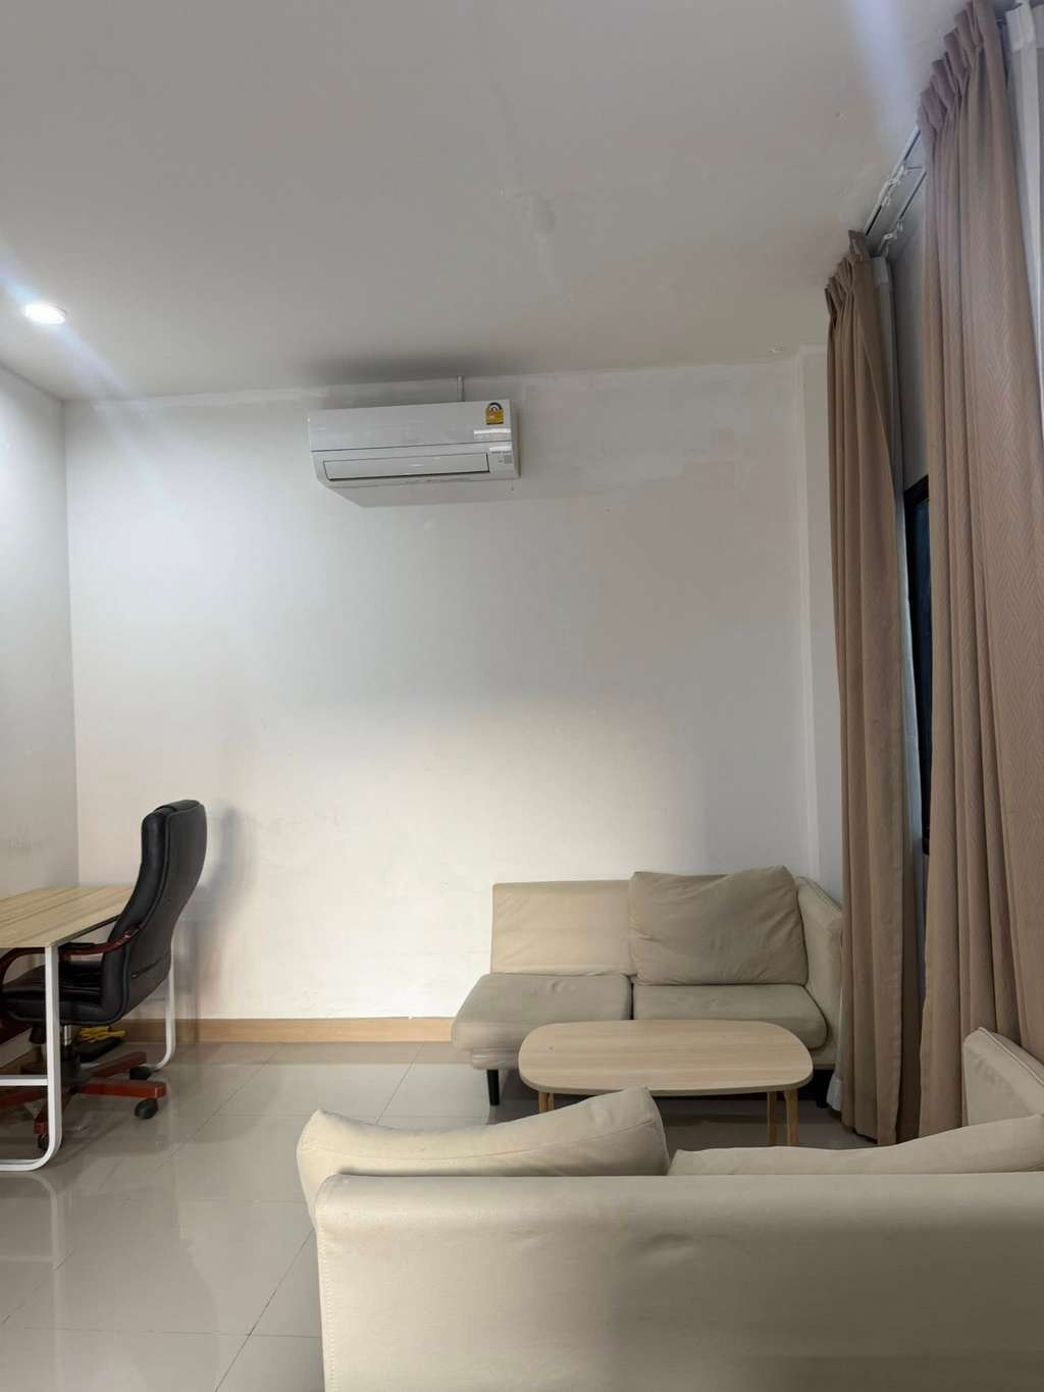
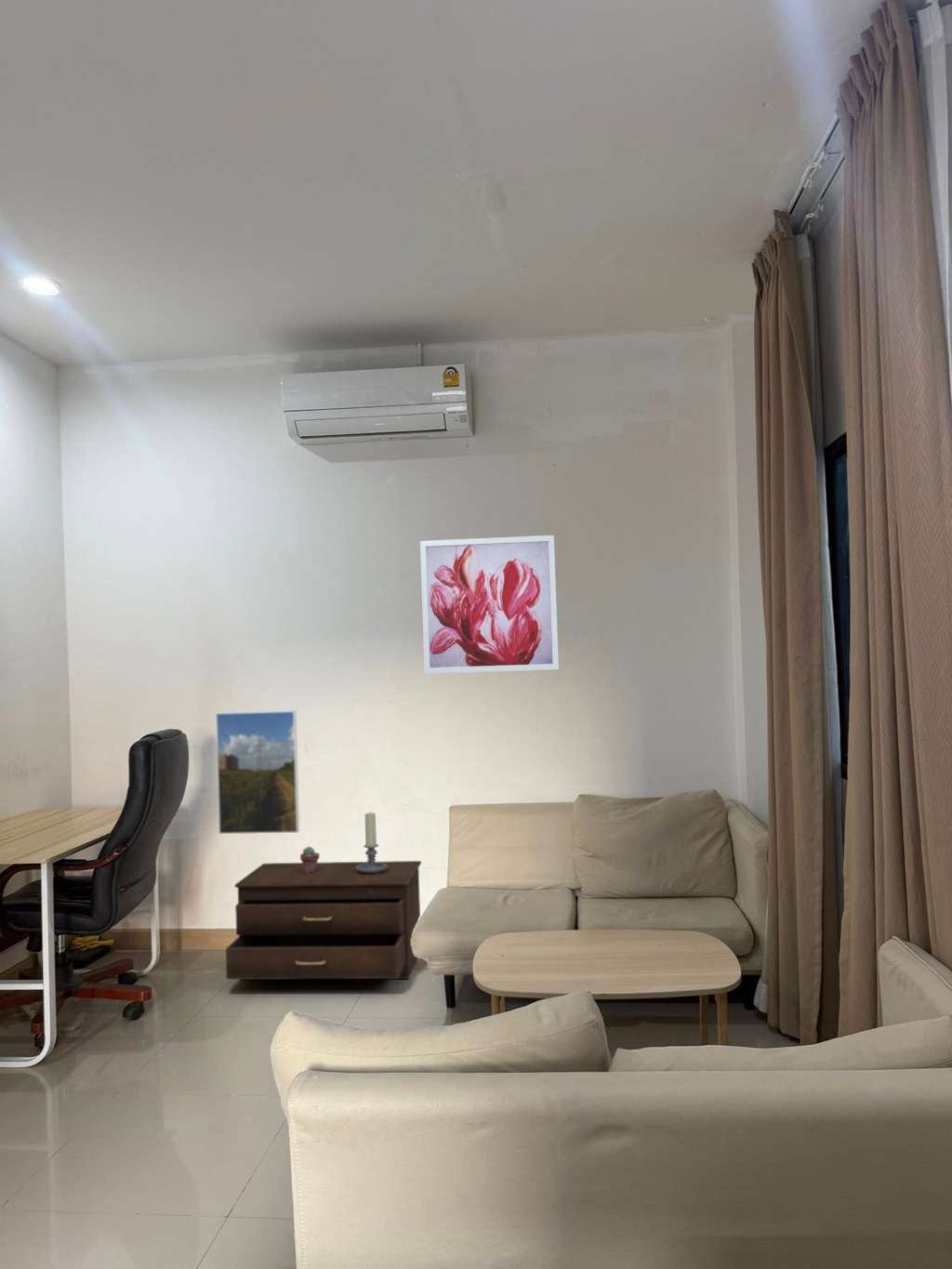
+ potted succulent [299,845,321,873]
+ wall art [419,535,560,675]
+ candle holder [356,812,388,874]
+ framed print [215,709,300,835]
+ drawer [225,860,422,981]
